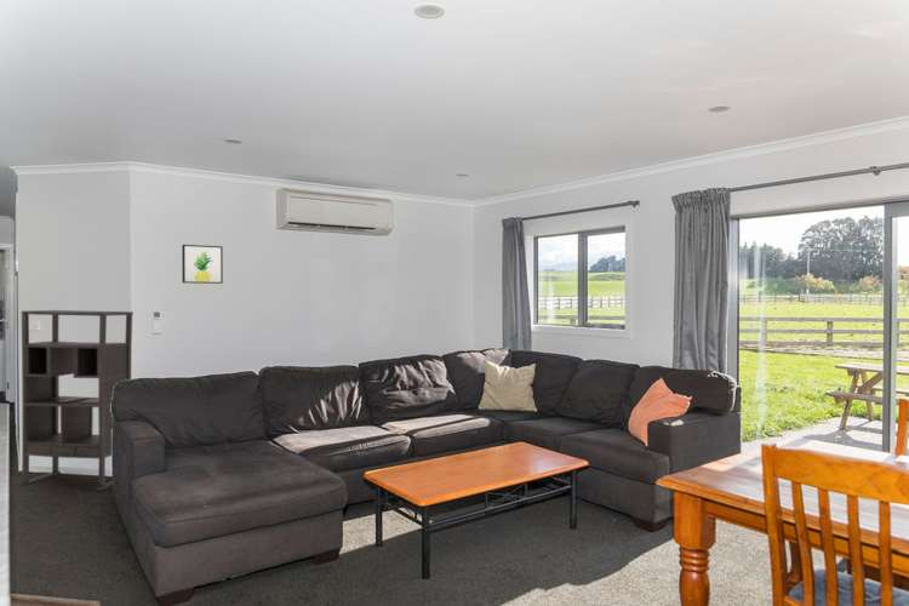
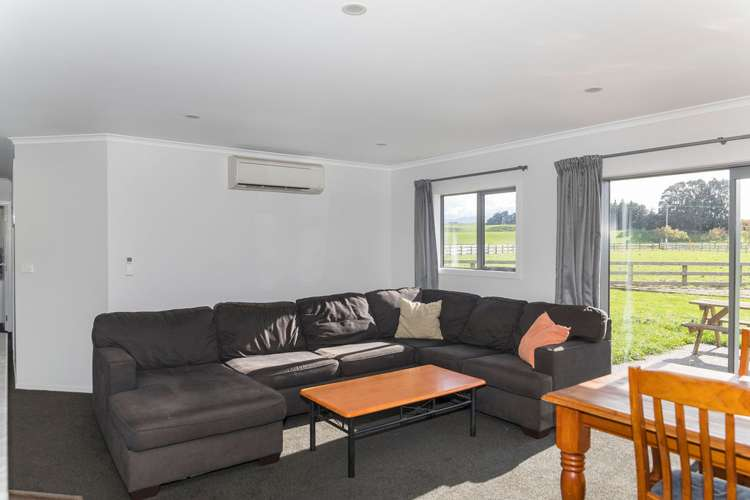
- shelving unit [18,309,135,492]
- wall art [181,244,224,285]
